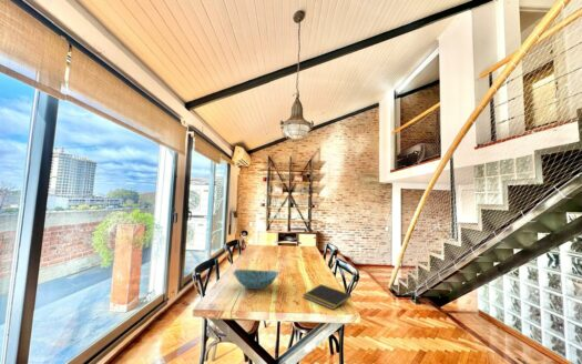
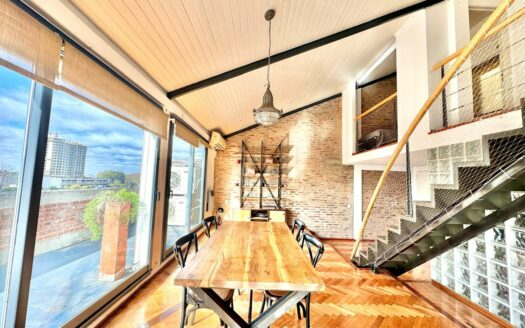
- bowl [233,269,279,291]
- notepad [302,283,353,311]
